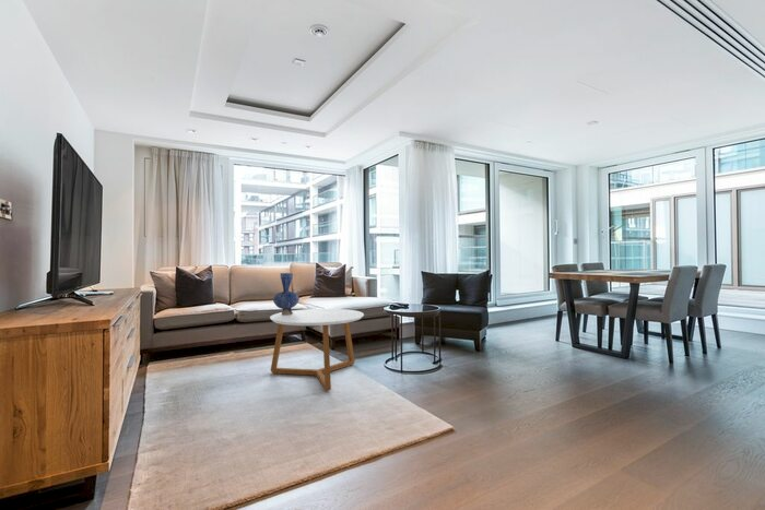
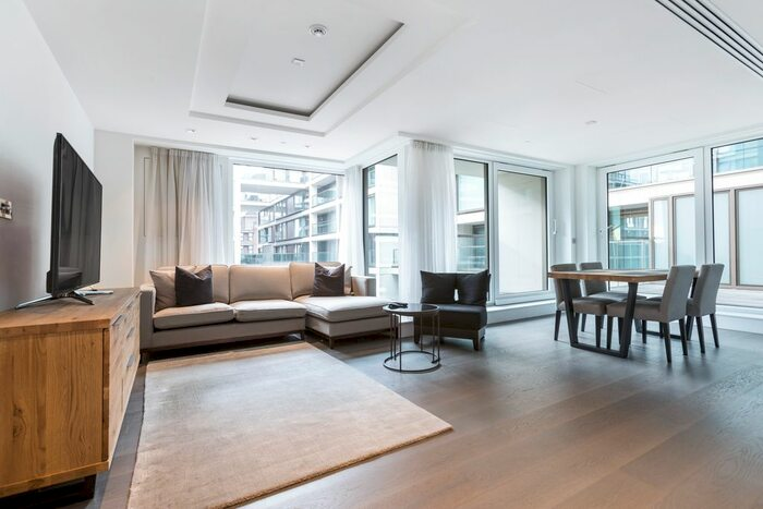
- coffee table [269,308,365,392]
- vase [272,272,301,315]
